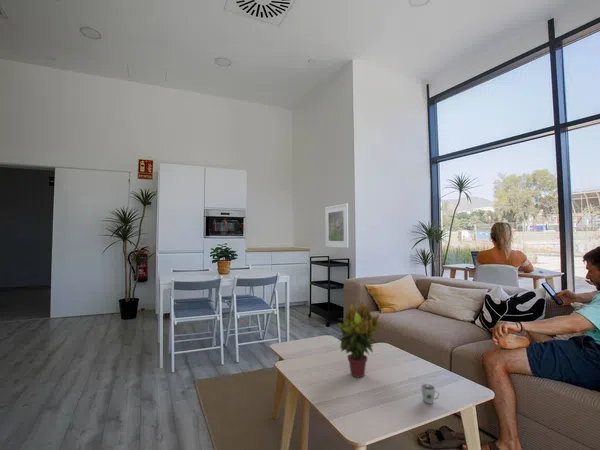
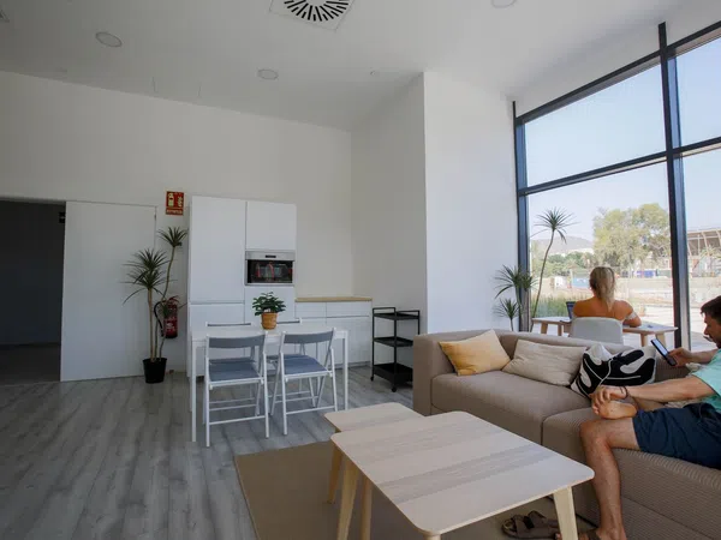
- potted plant [336,301,382,378]
- cup [420,383,440,405]
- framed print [324,202,350,249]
